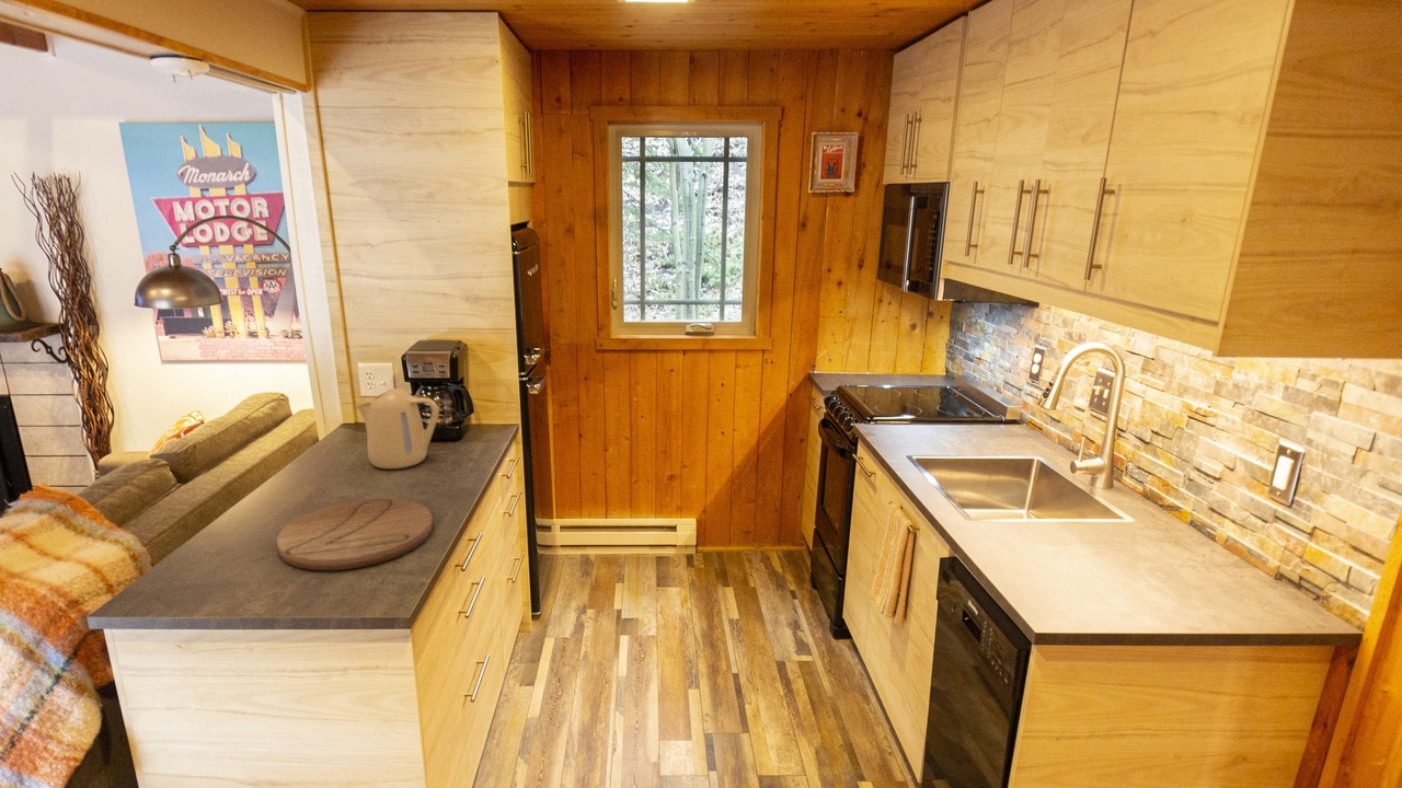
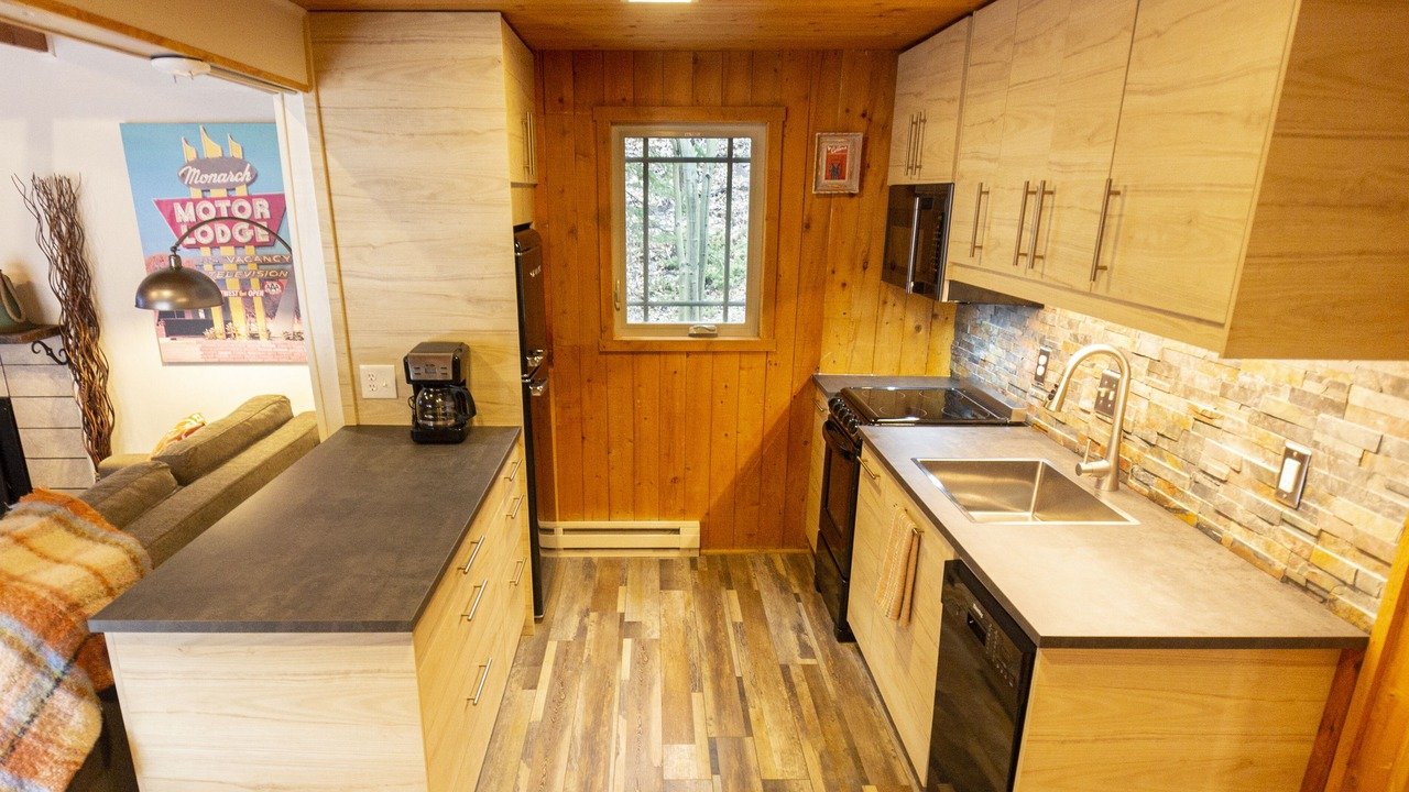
- cutting board [276,498,434,571]
- kettle [355,387,439,470]
